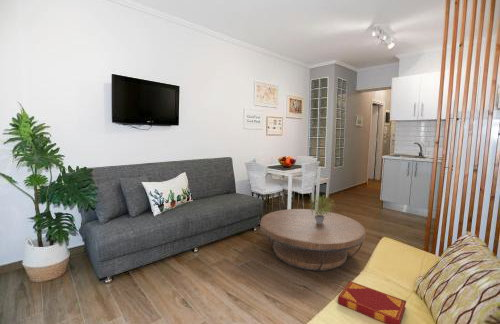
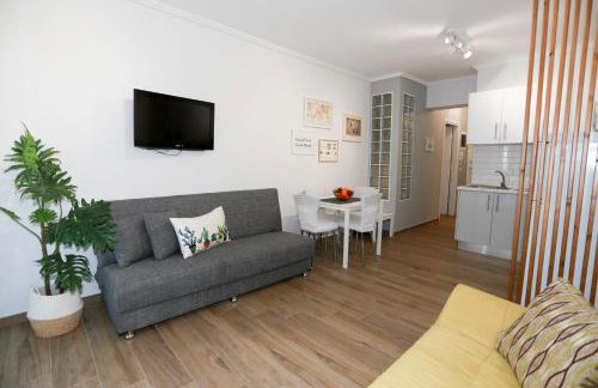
- coffee table [259,208,367,272]
- hardback book [337,280,407,324]
- potted plant [307,191,337,224]
